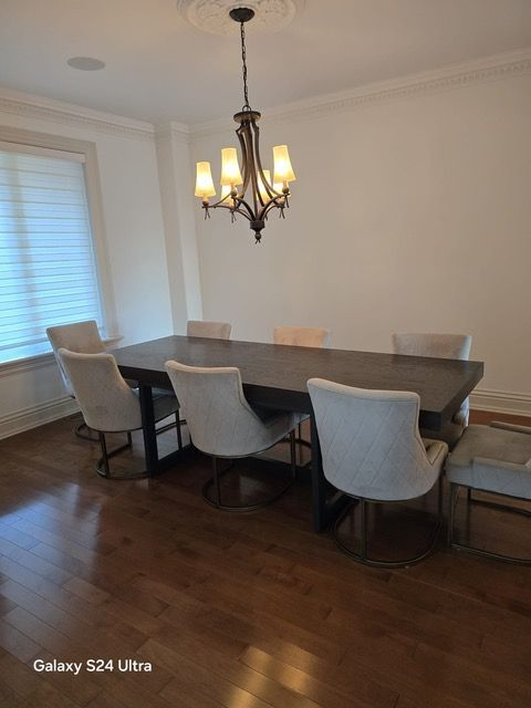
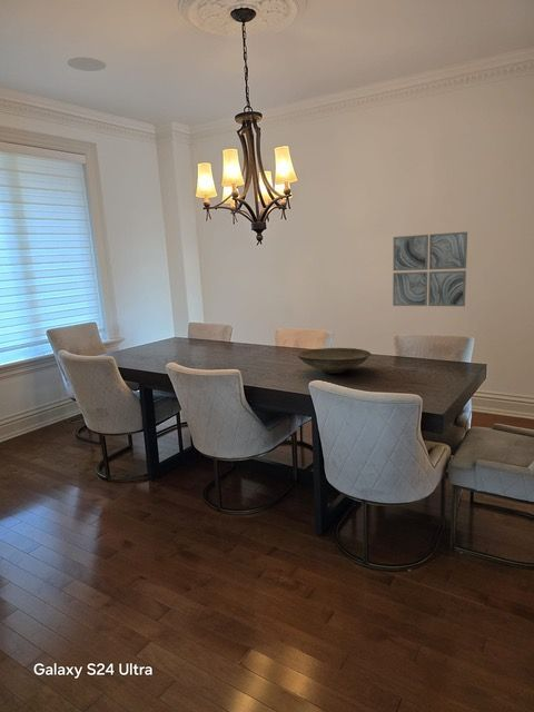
+ decorative bowl [297,347,372,374]
+ wall art [392,230,468,307]
